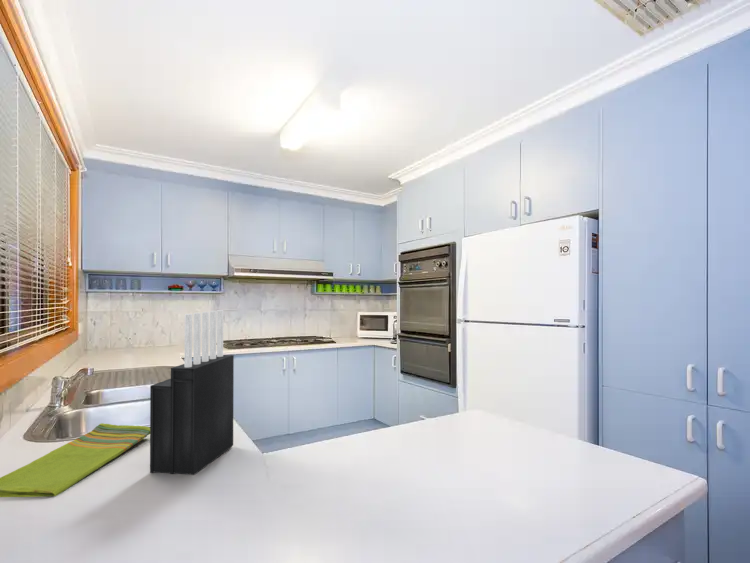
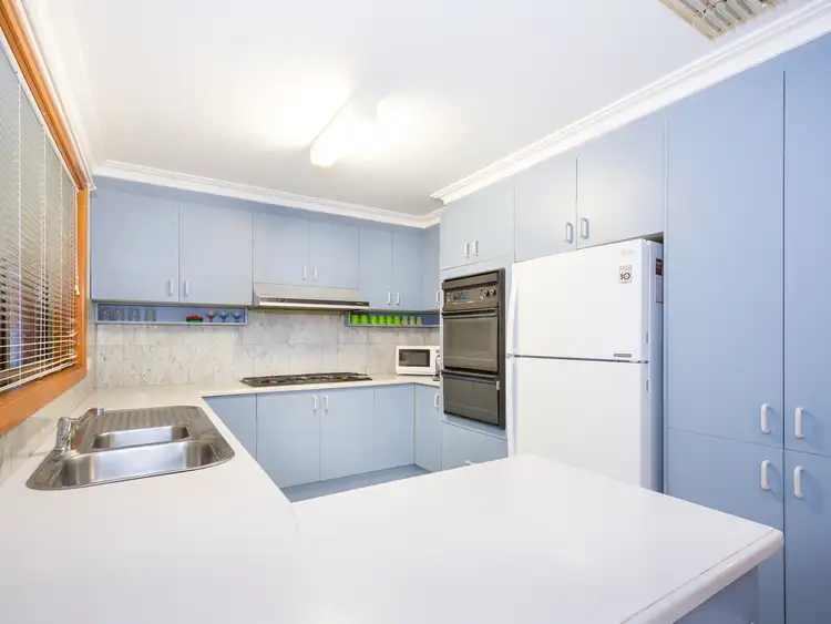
- knife block [149,309,235,476]
- dish towel [0,422,150,498]
